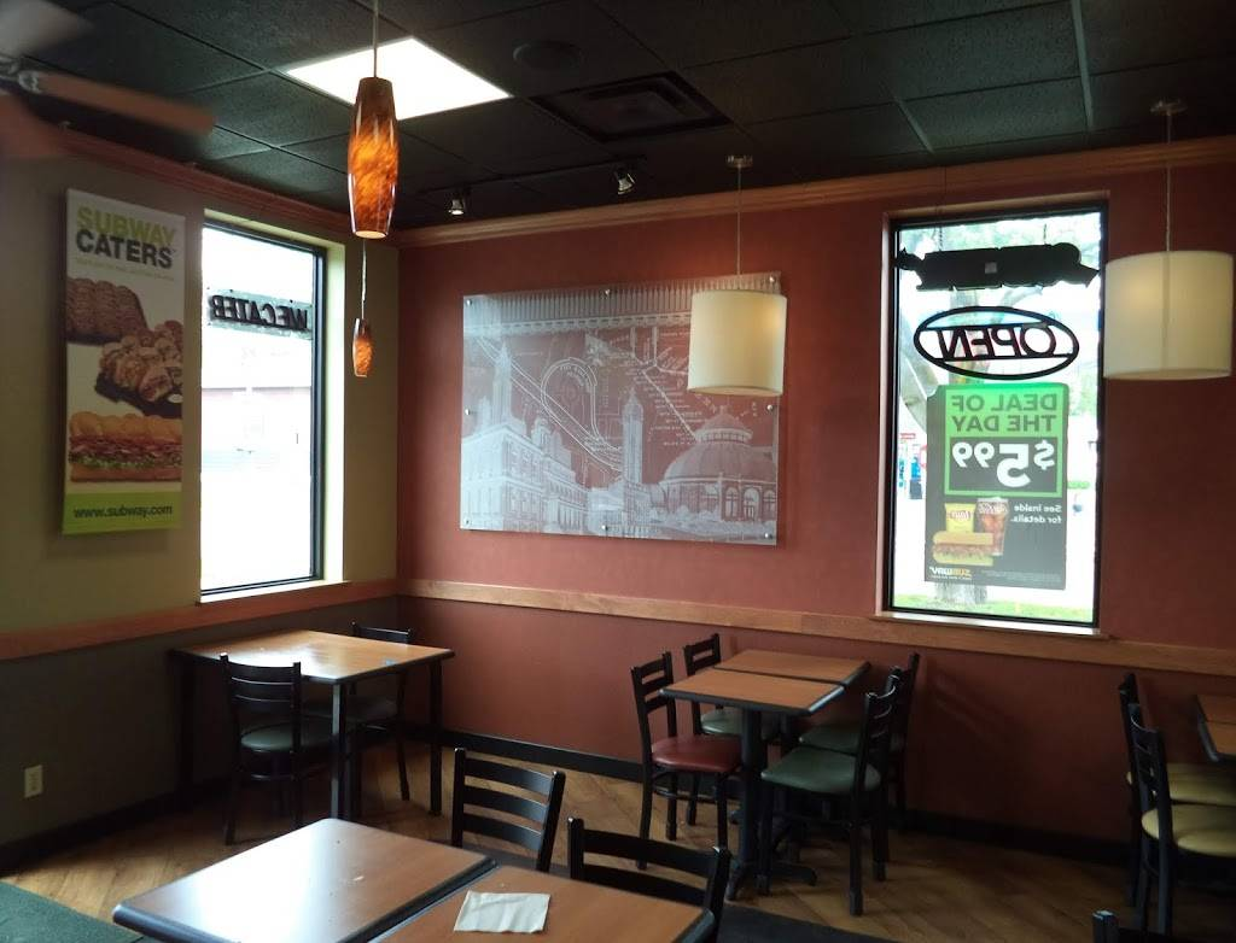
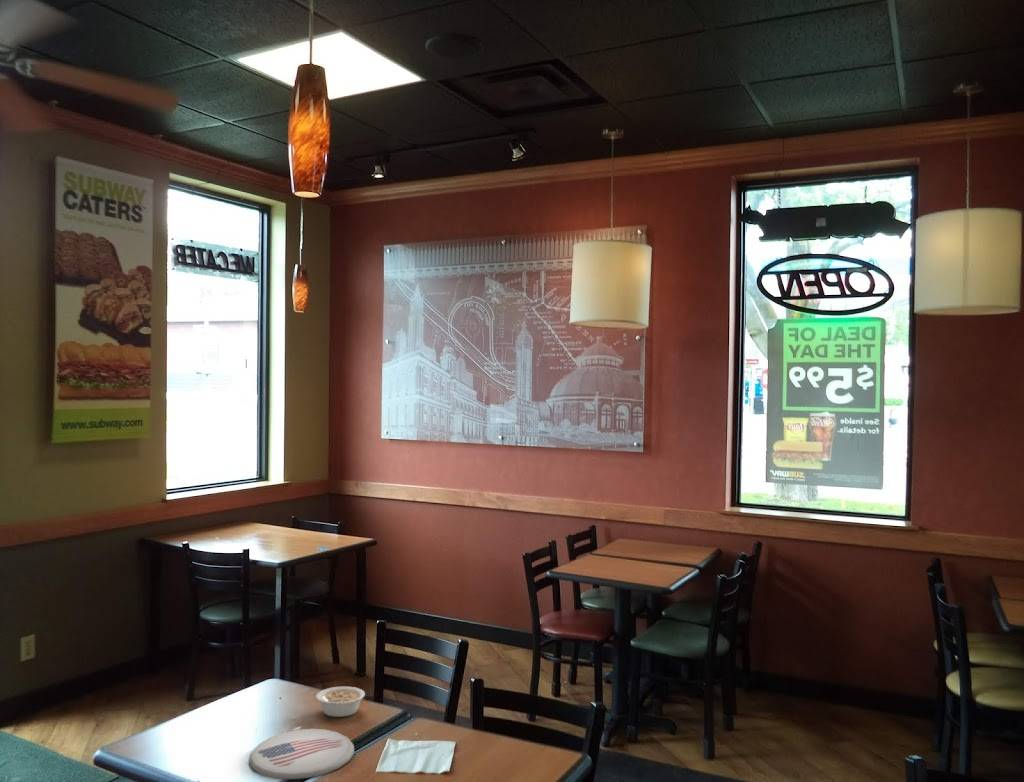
+ legume [315,686,366,718]
+ plate [248,728,355,781]
